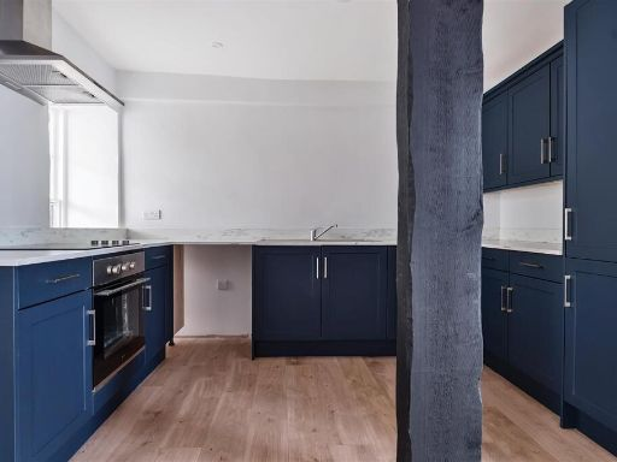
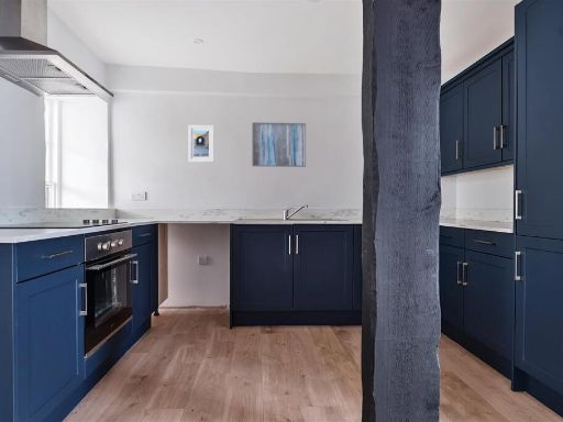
+ wall art [251,121,307,168]
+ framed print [188,124,216,164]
